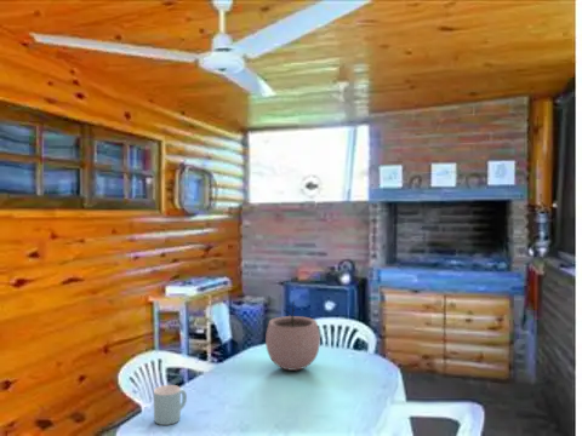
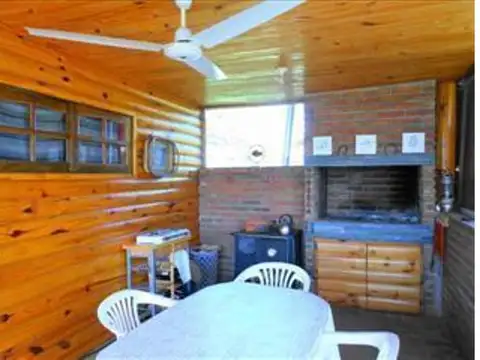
- plant pot [264,299,321,372]
- mug [153,384,188,426]
